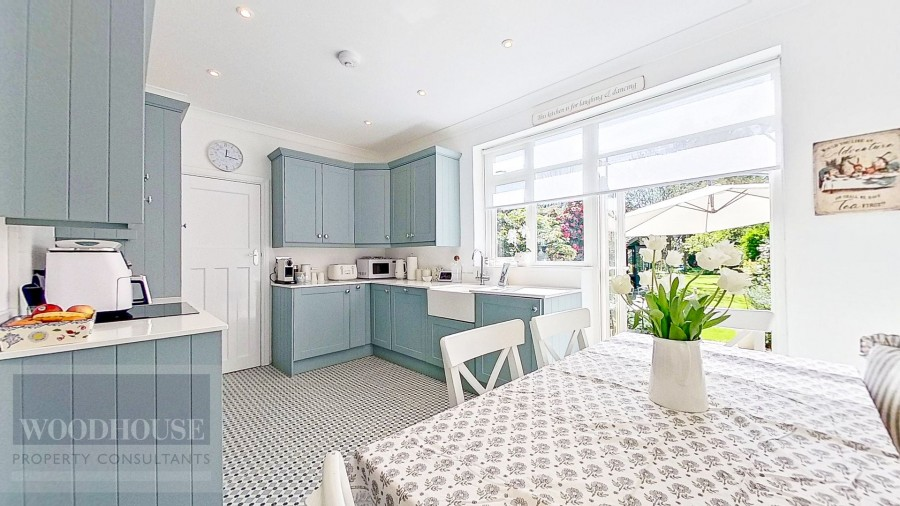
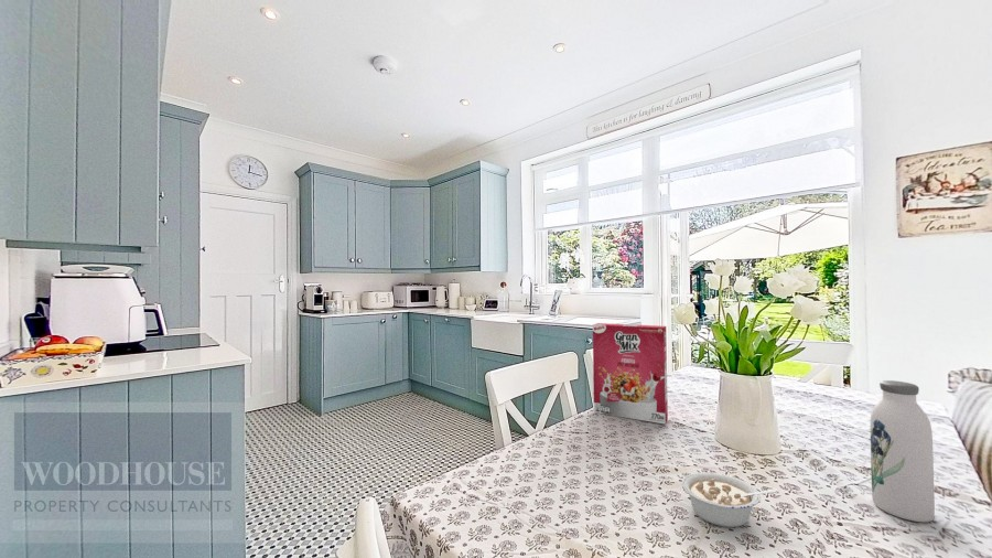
+ cereal box [592,322,669,425]
+ water bottle [870,379,936,523]
+ legume [681,471,778,528]
